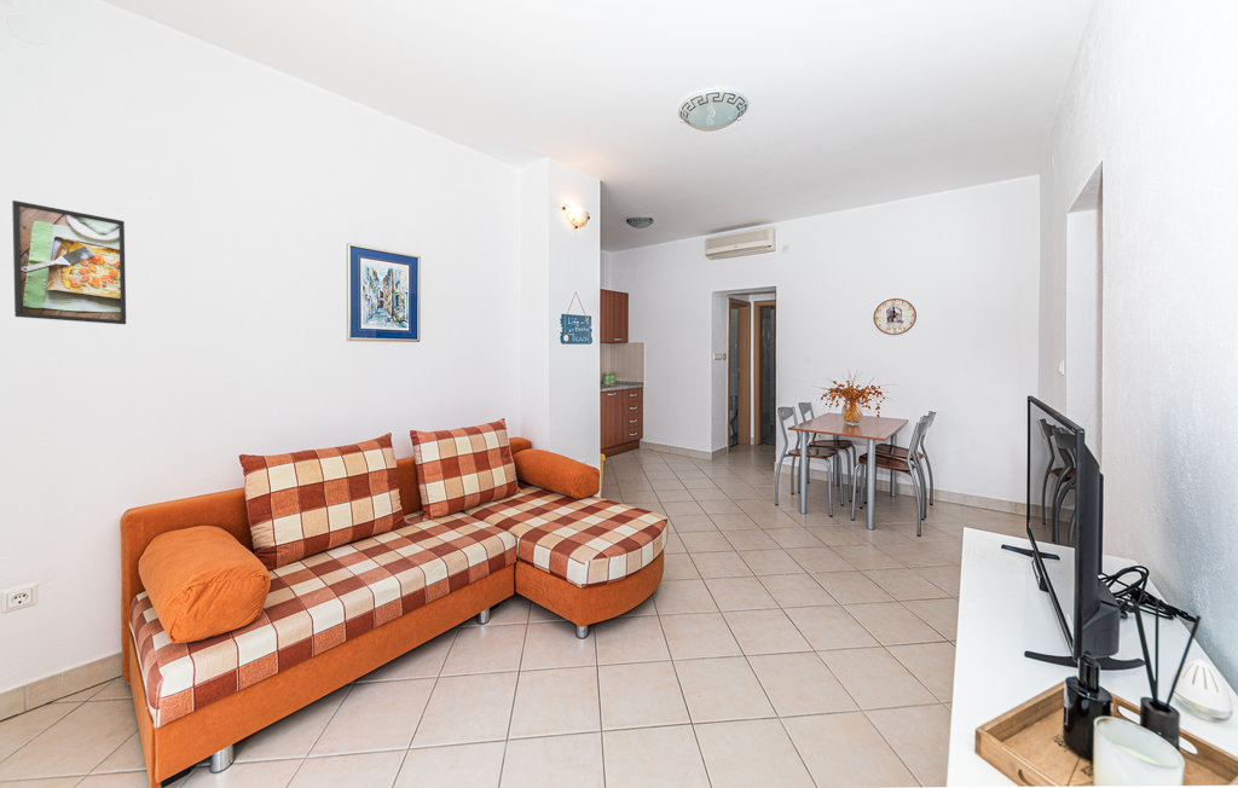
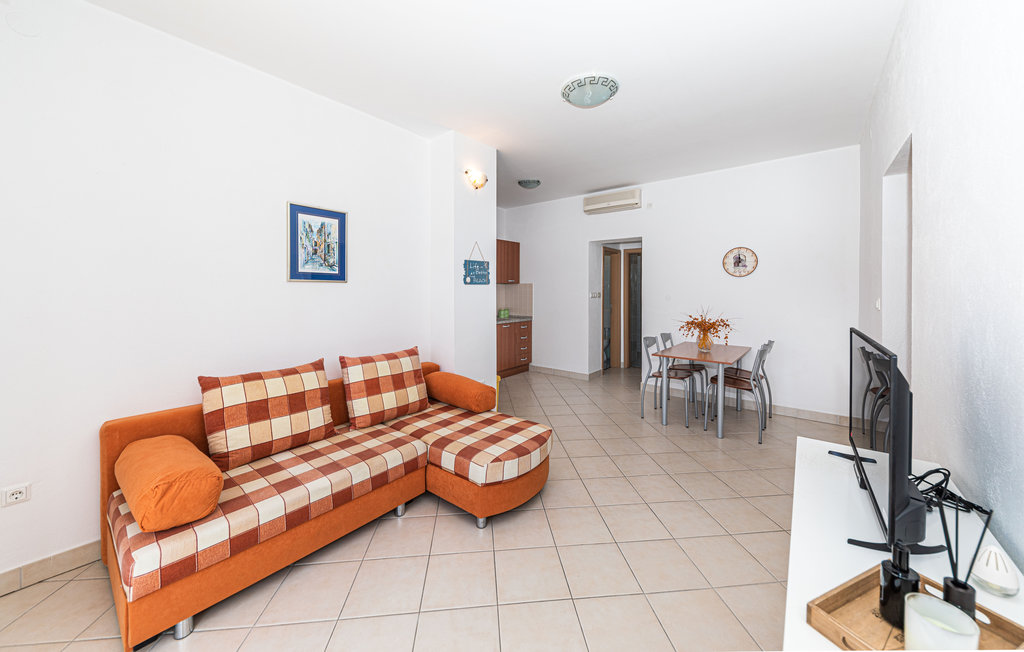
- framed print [11,199,127,325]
